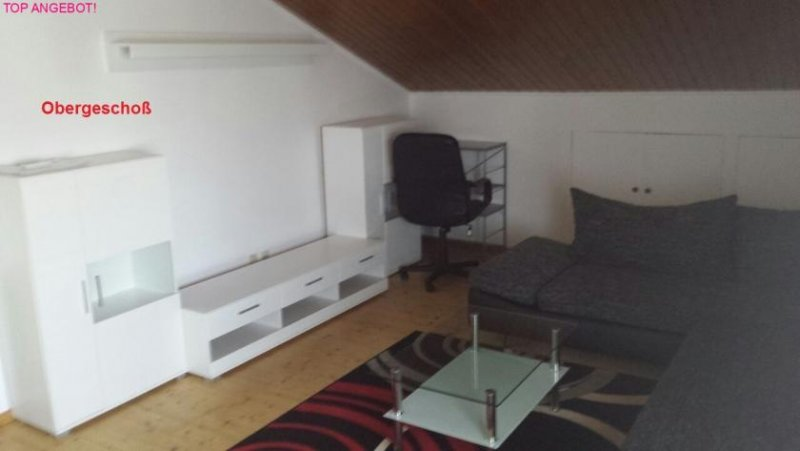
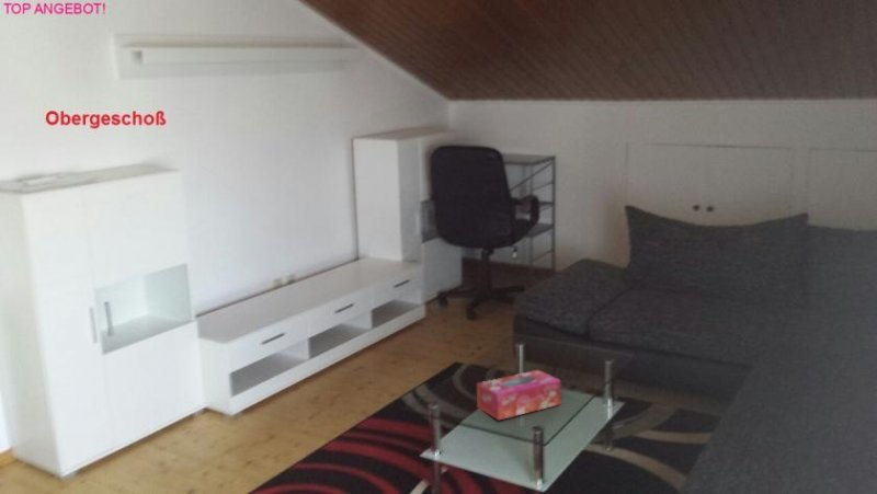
+ tissue box [476,369,561,422]
